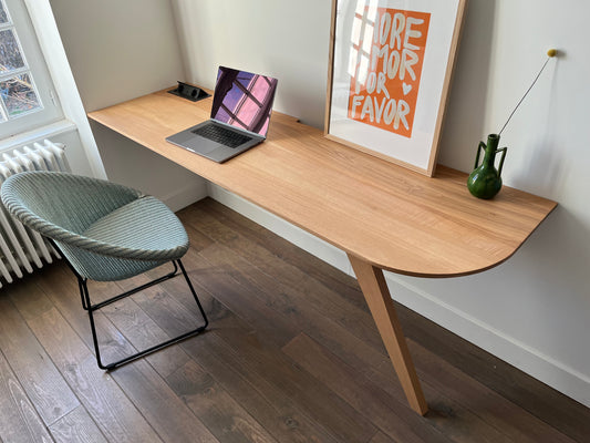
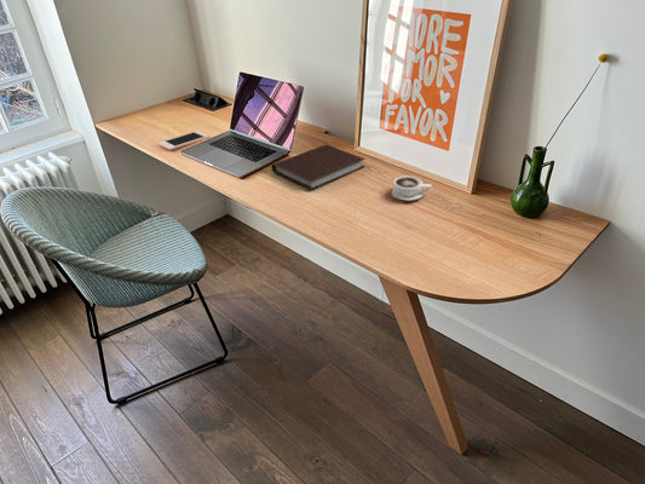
+ notebook [271,144,367,191]
+ cell phone [157,129,211,151]
+ cappuccino [391,175,433,202]
